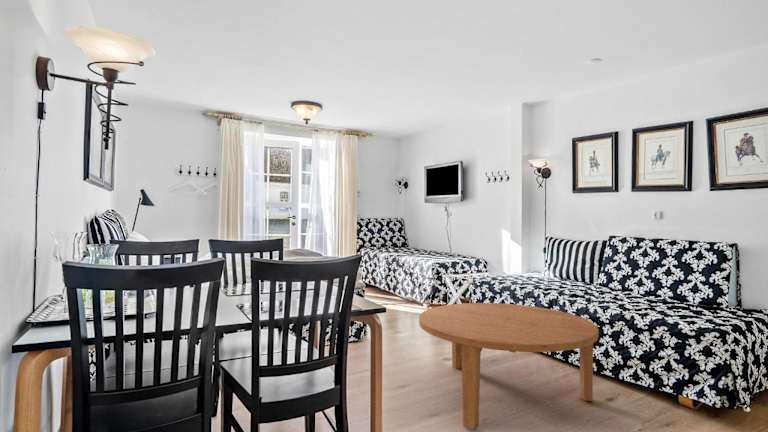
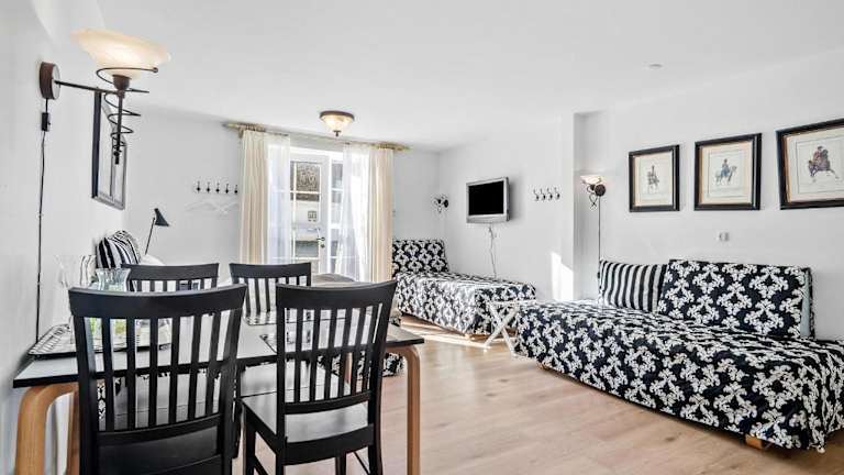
- coffee table [418,302,600,431]
